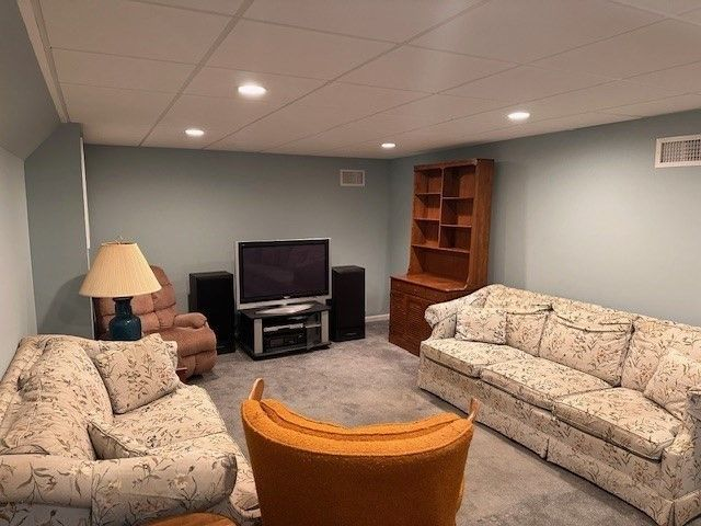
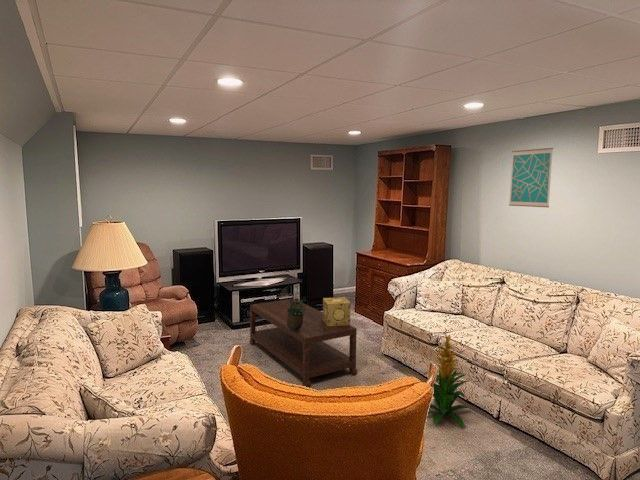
+ potted plant [285,285,308,331]
+ coffee table [249,298,358,388]
+ indoor plant [423,331,472,428]
+ wall art [508,147,554,208]
+ decorative box [322,296,352,326]
